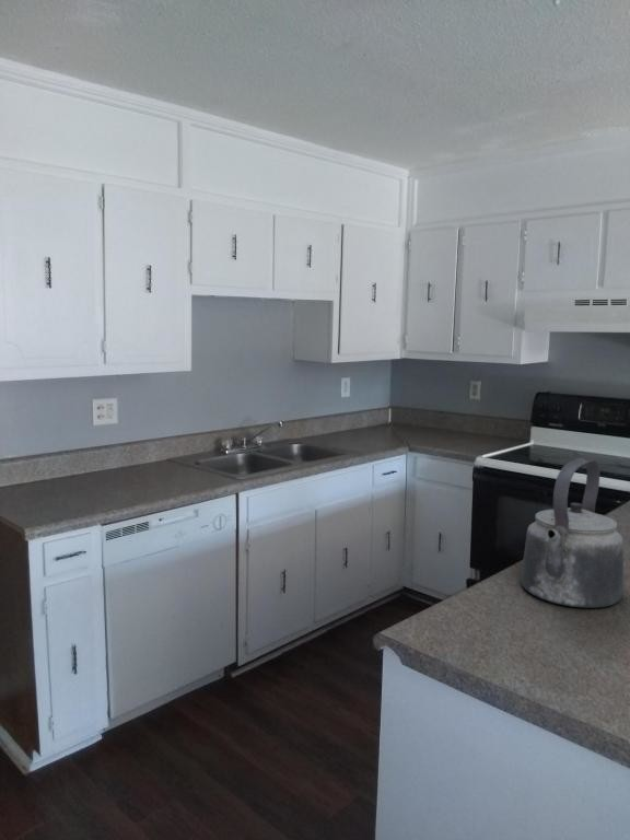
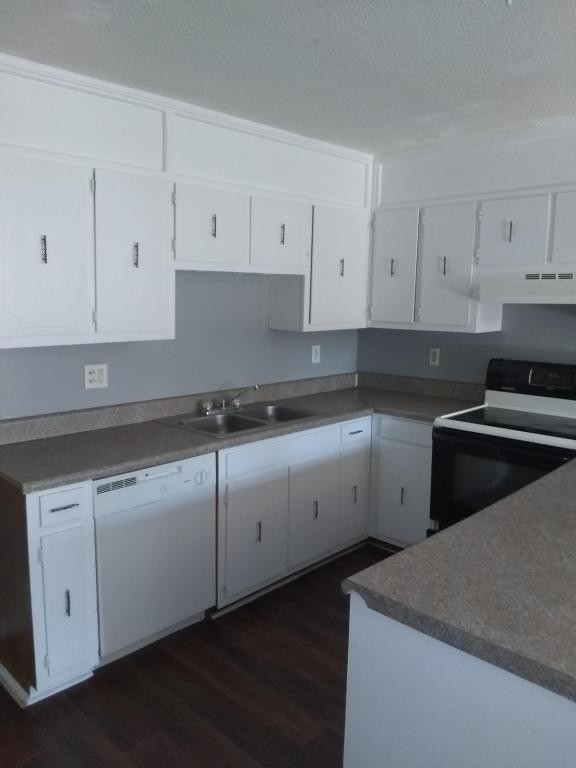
- kettle [520,457,625,609]
